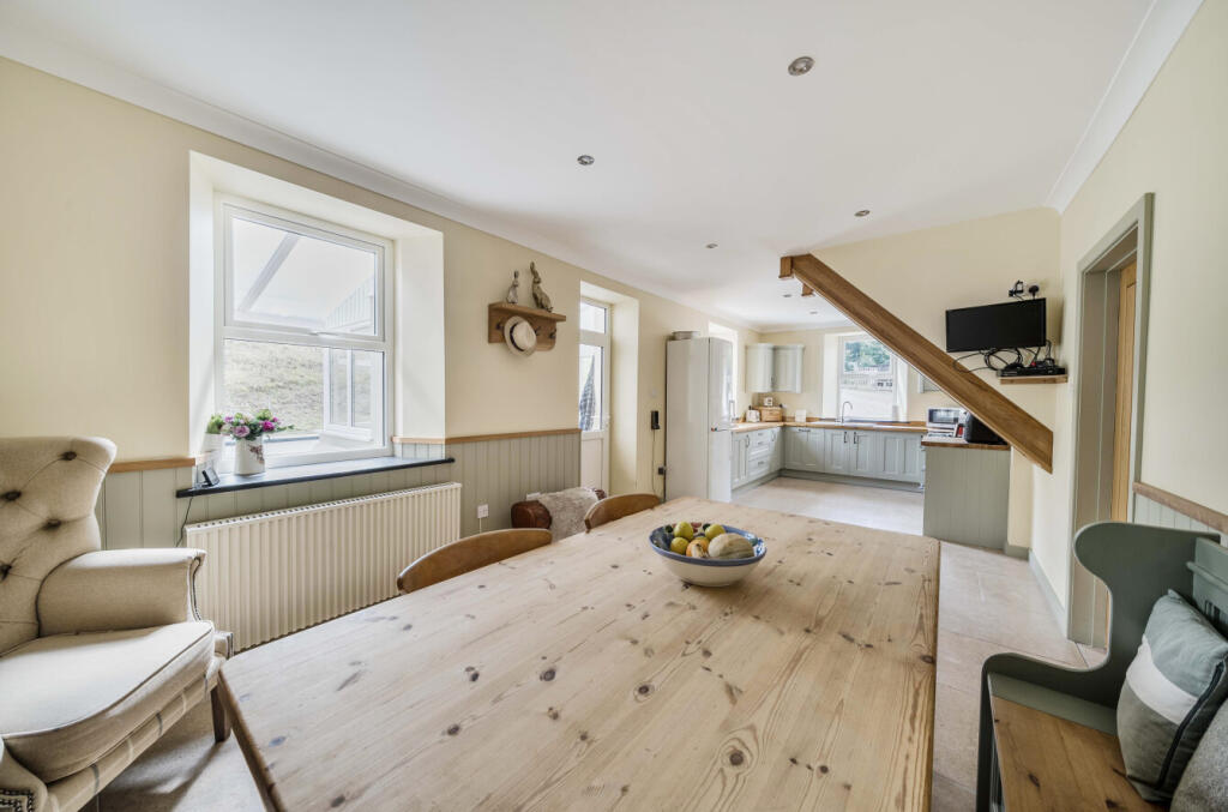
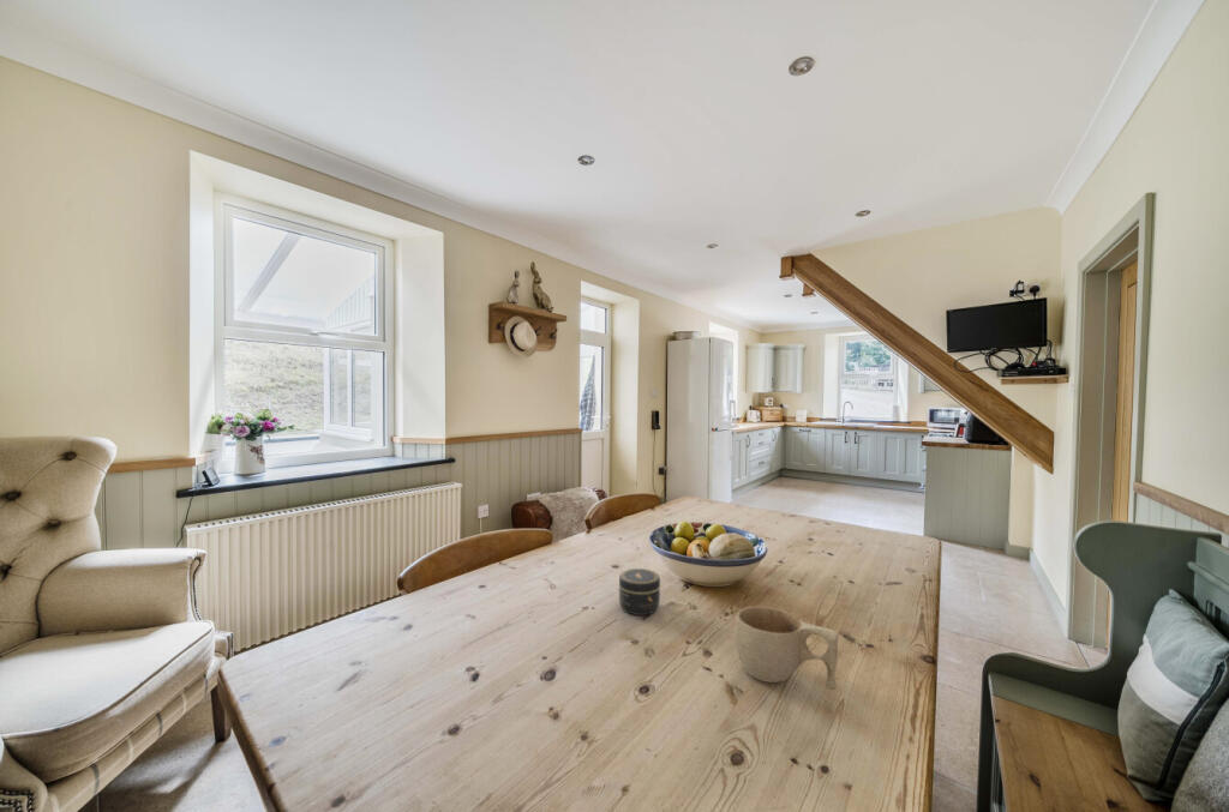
+ jar [618,567,661,616]
+ cup [733,606,839,690]
